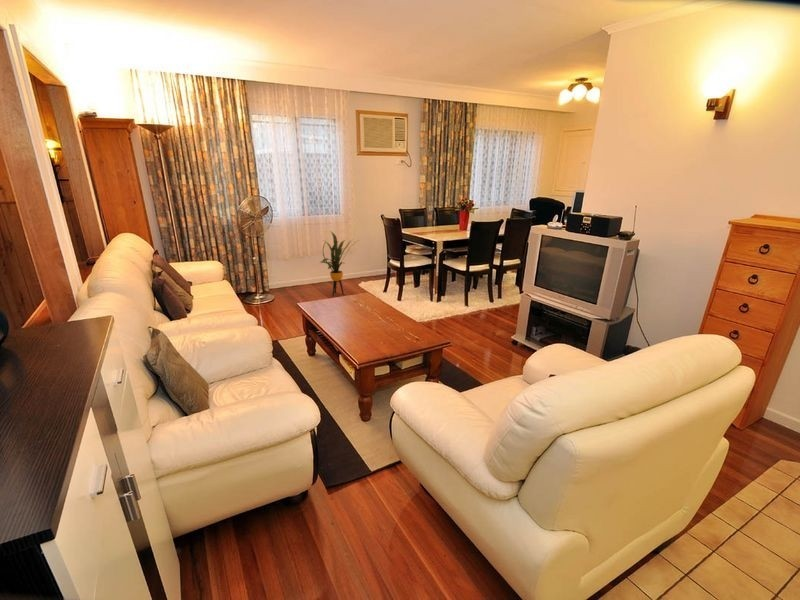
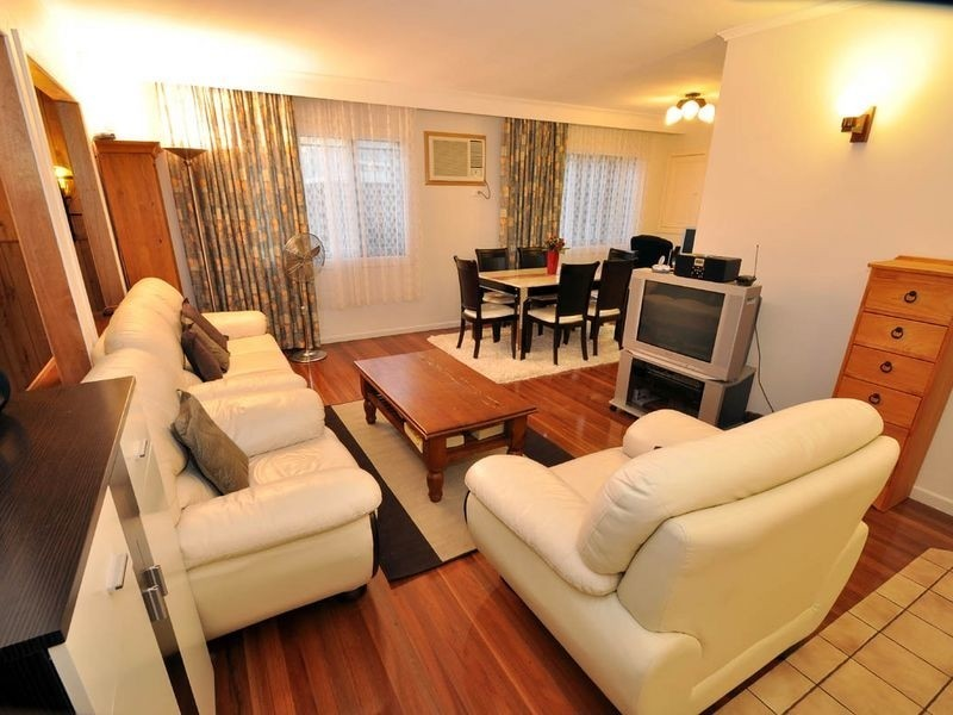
- house plant [320,230,360,297]
